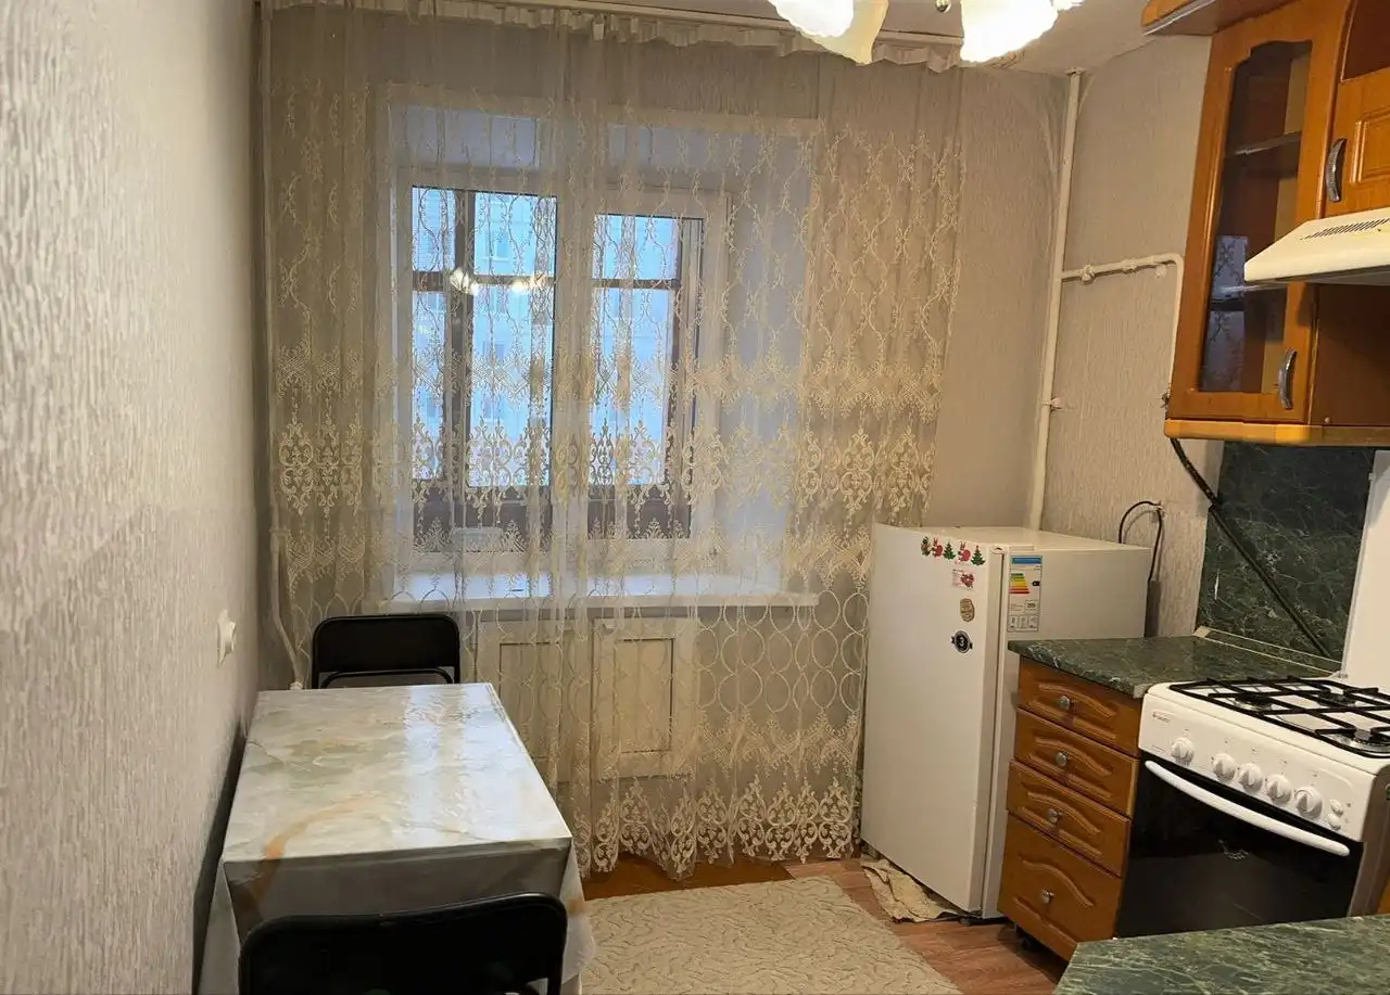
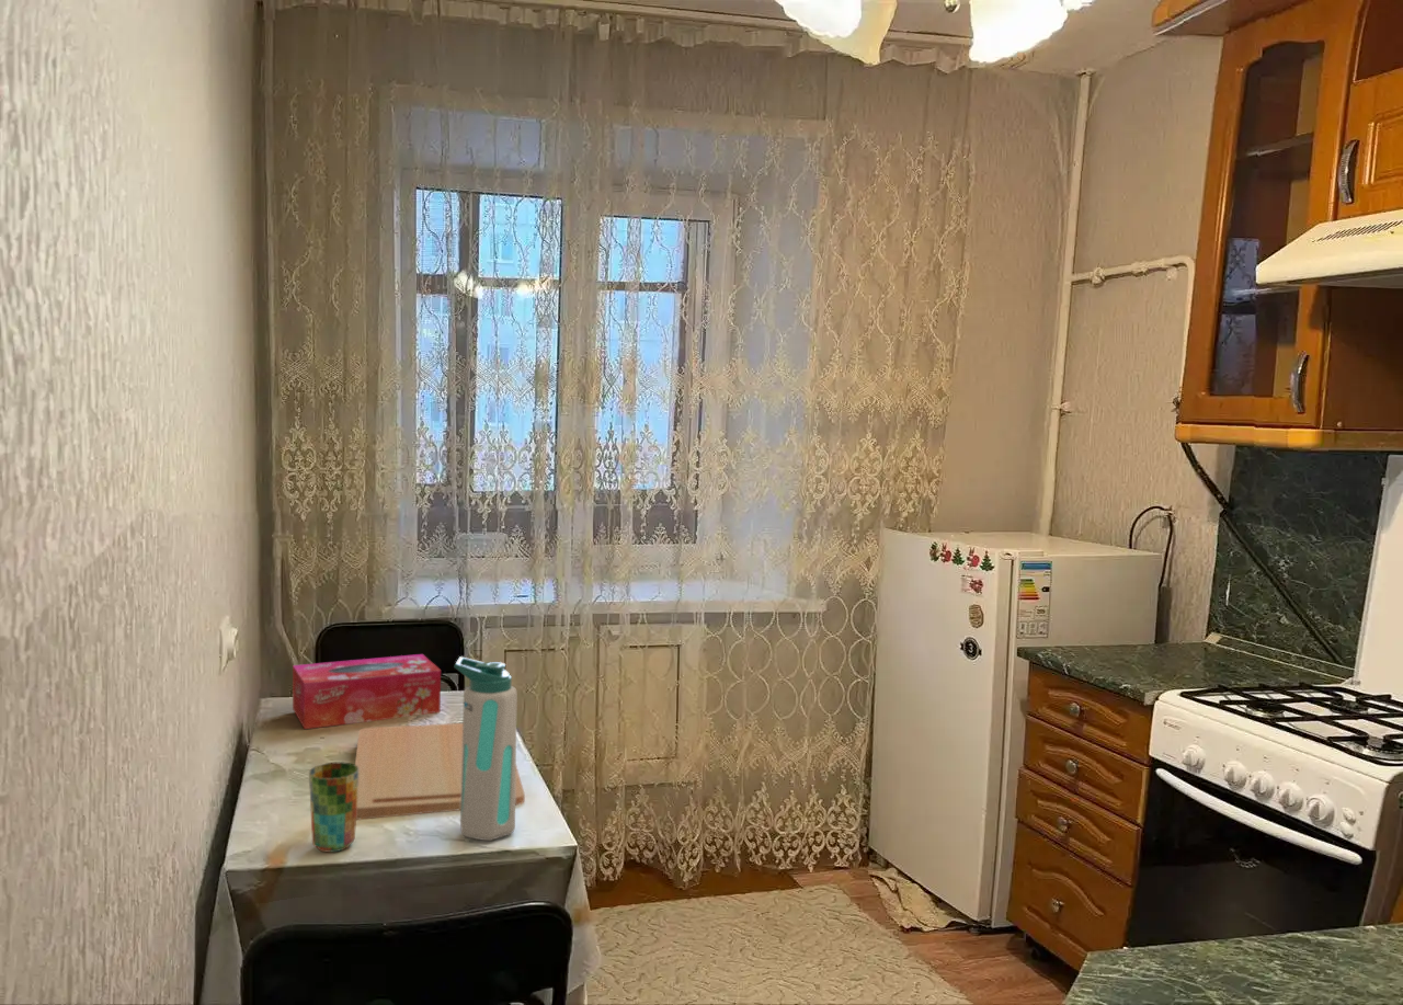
+ tissue box [292,653,442,730]
+ cutting board [354,722,526,821]
+ water bottle [453,655,518,842]
+ cup [308,761,360,854]
